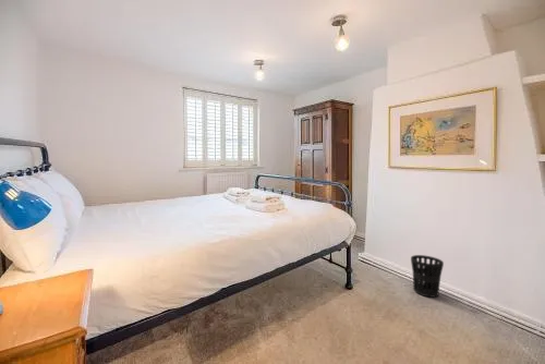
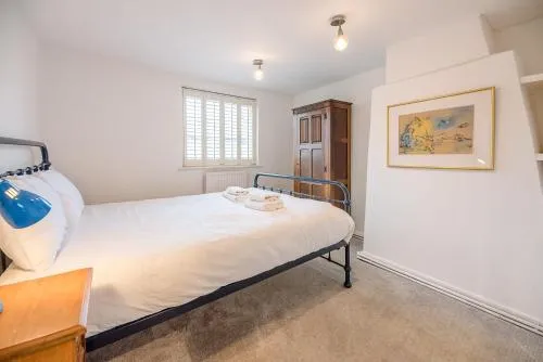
- wastebasket [410,254,445,299]
